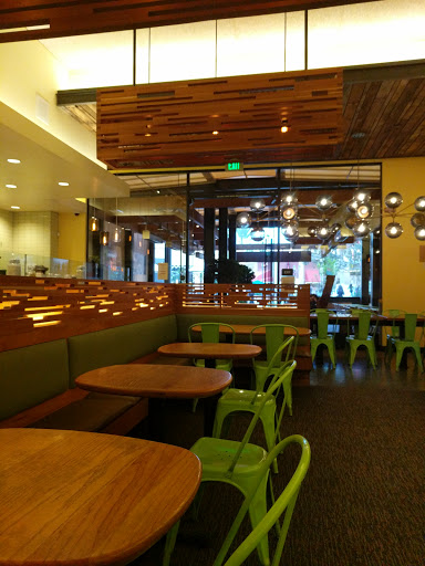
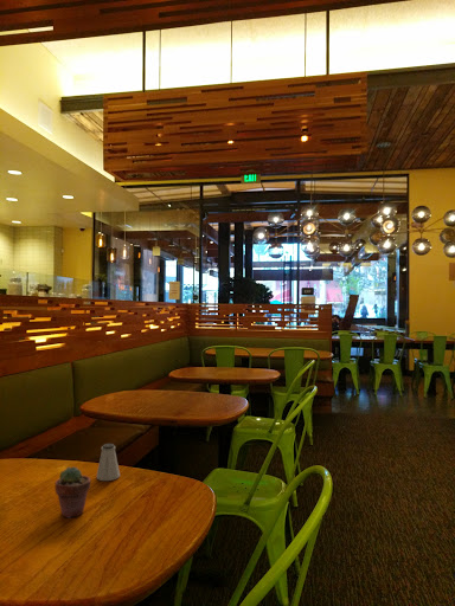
+ saltshaker [96,443,121,482]
+ potted succulent [55,465,91,520]
